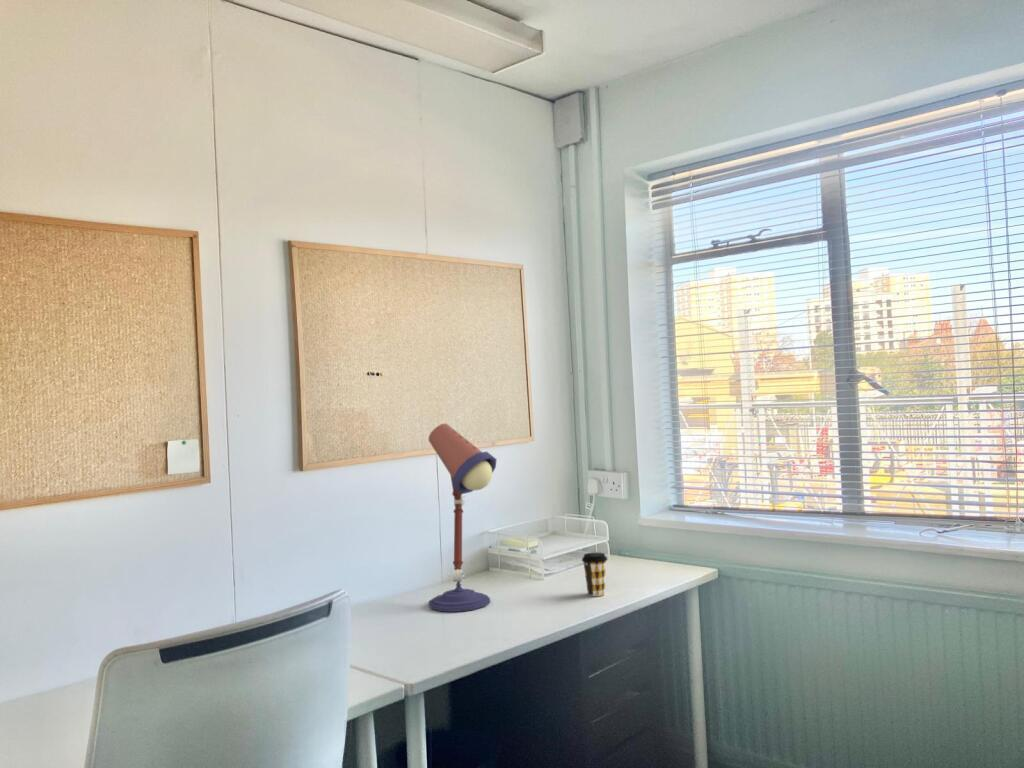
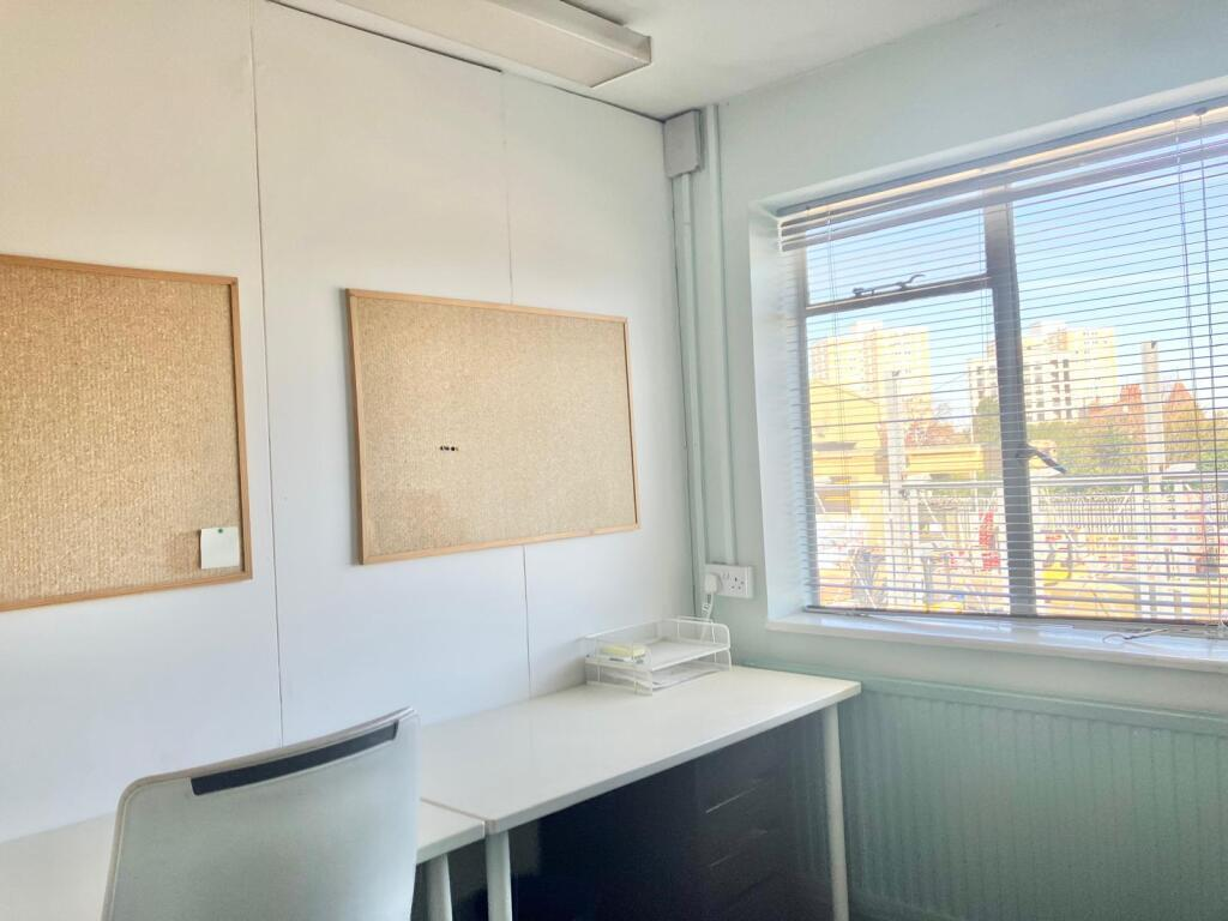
- desk lamp [428,422,498,613]
- coffee cup [581,552,608,597]
